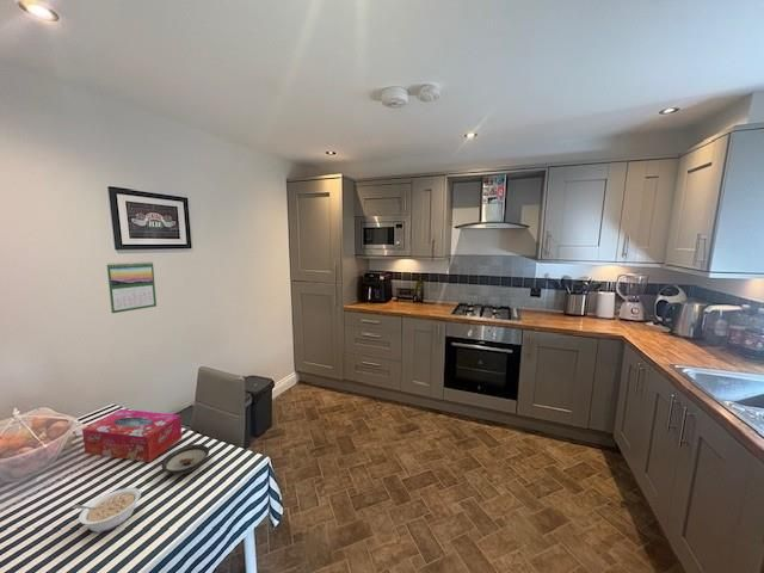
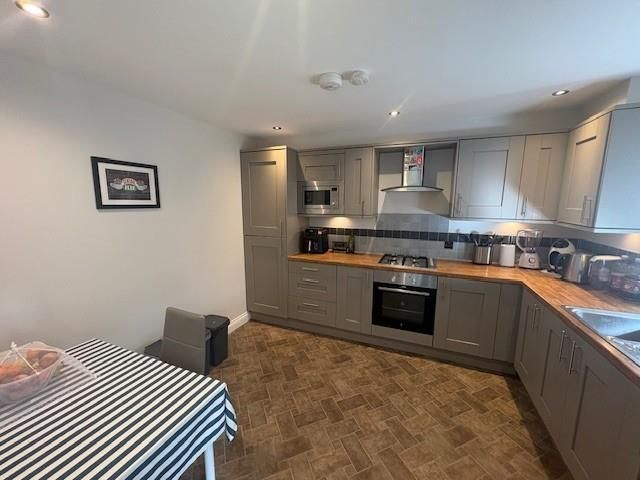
- saucer [160,443,210,475]
- tissue box [81,408,183,463]
- calendar [106,260,158,314]
- legume [72,487,142,534]
